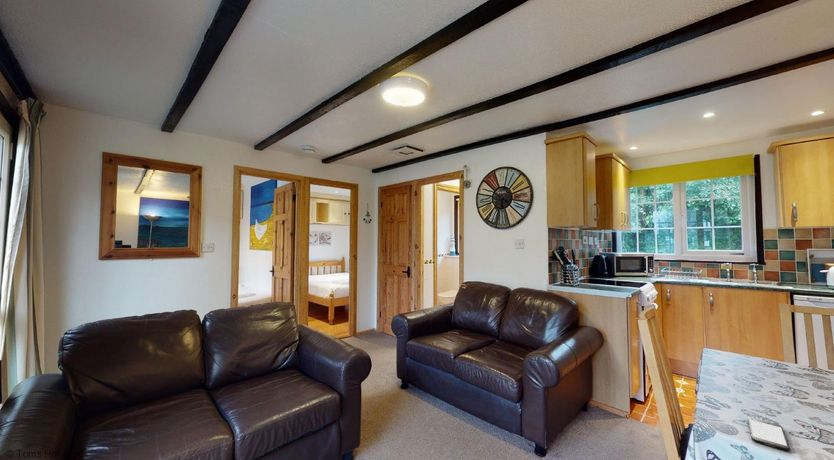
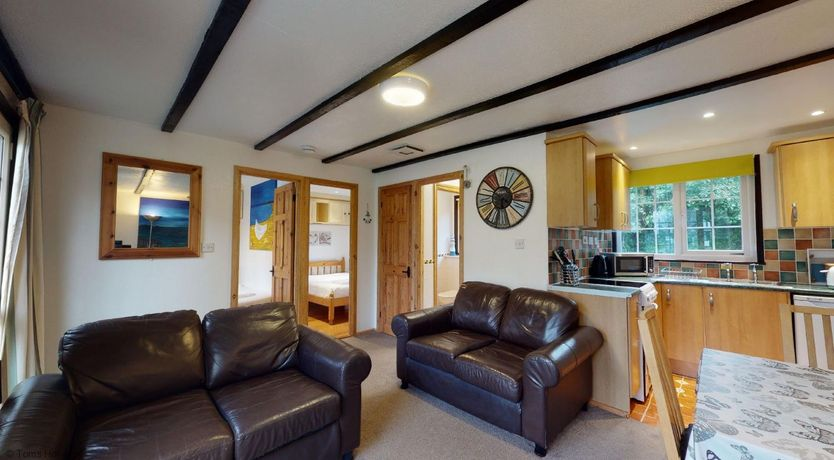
- smartphone [747,417,791,452]
